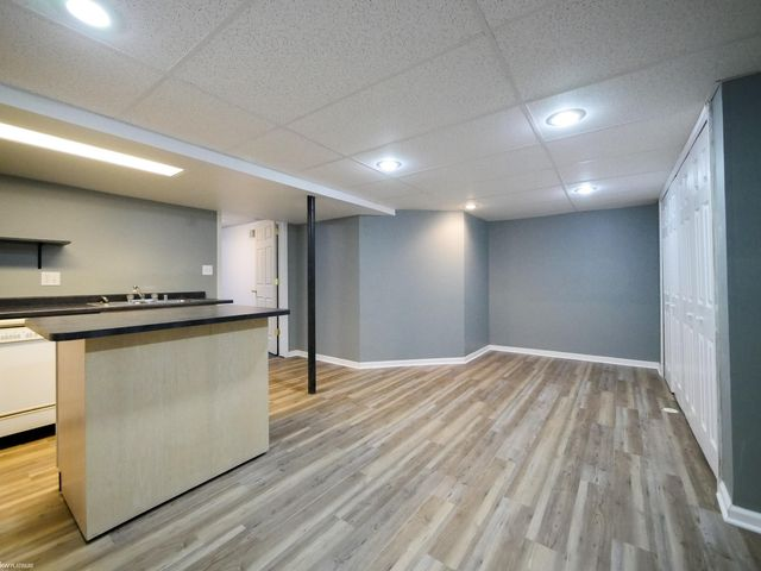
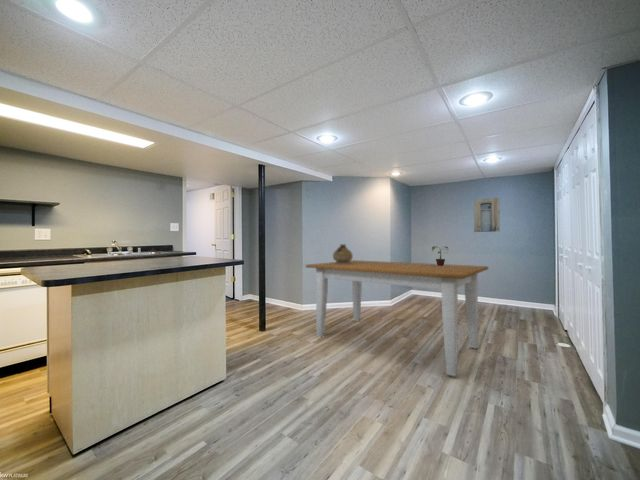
+ potted plant [431,245,450,266]
+ ceramic jug [332,243,354,264]
+ table [305,259,489,378]
+ wall art [473,197,501,233]
